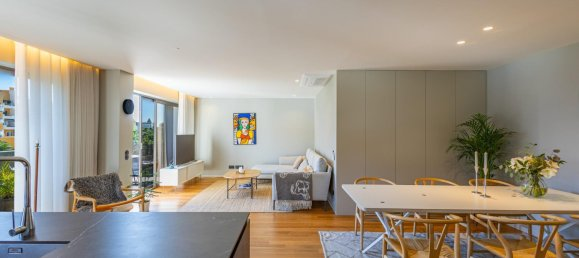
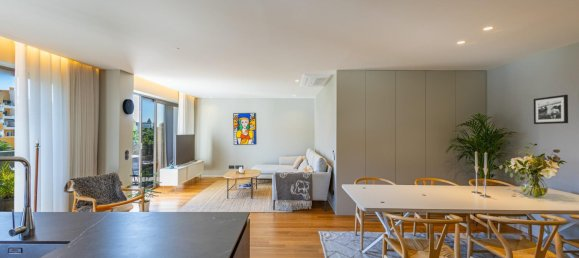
+ picture frame [533,94,569,125]
